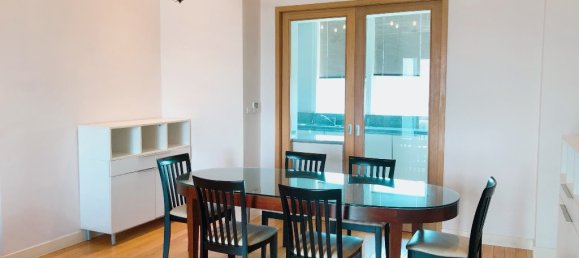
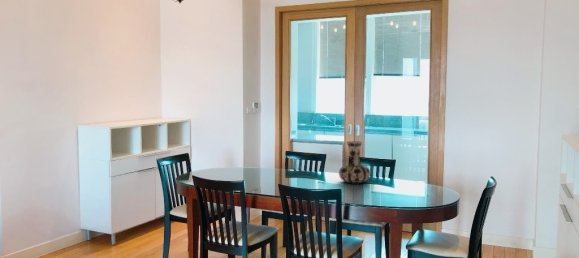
+ vase [338,140,371,184]
